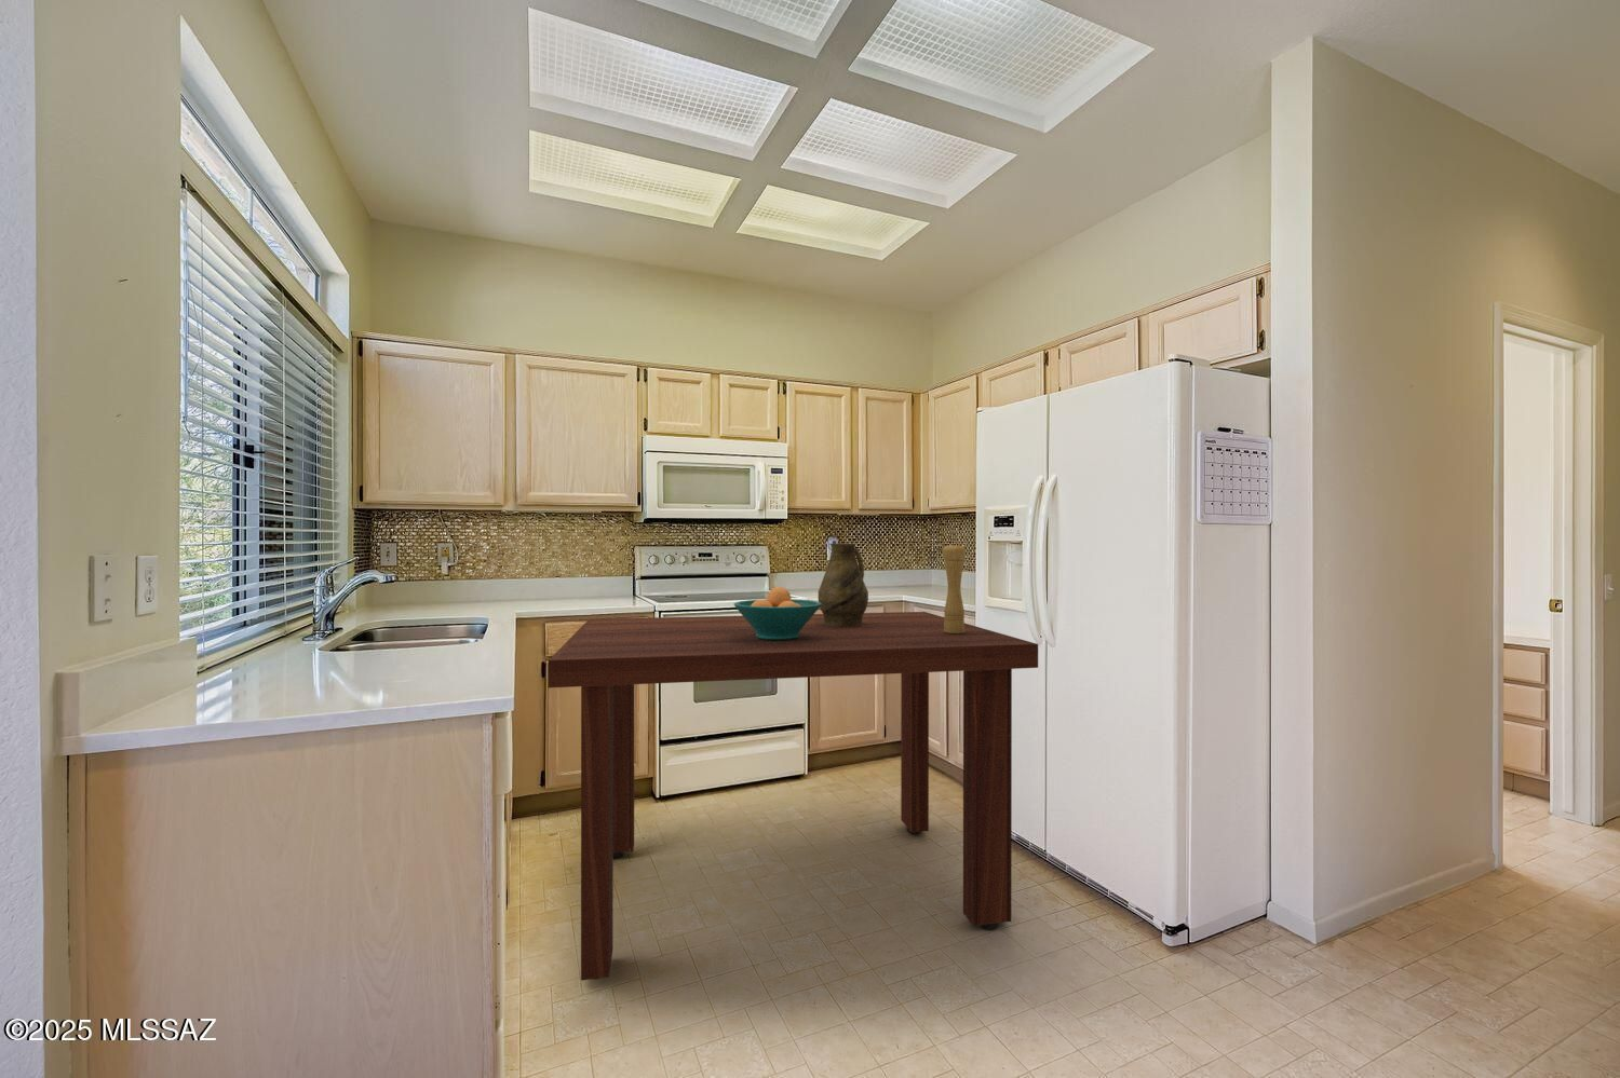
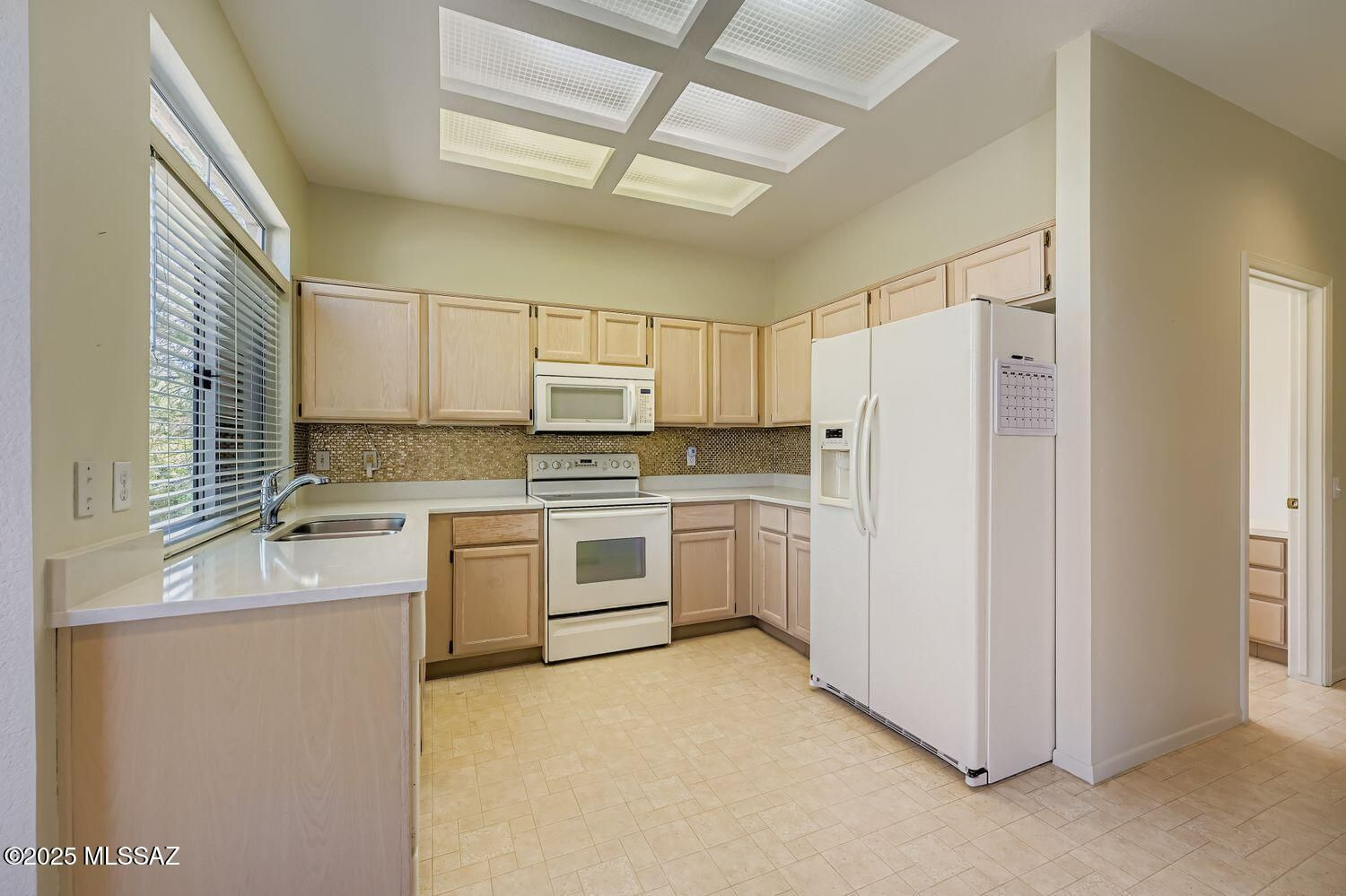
- fruit bowl [733,586,822,640]
- pepper mill [941,543,966,633]
- pitcher [817,543,869,627]
- dining table [546,611,1039,981]
